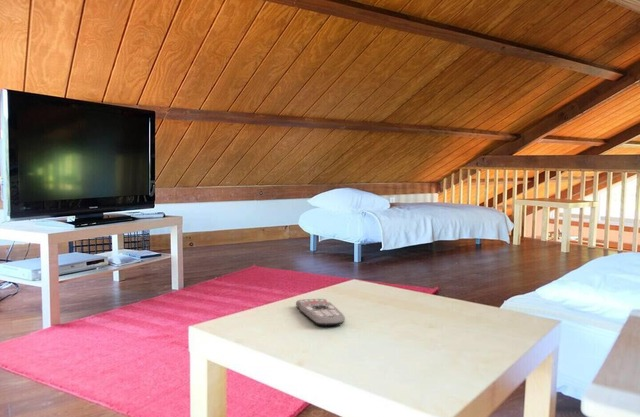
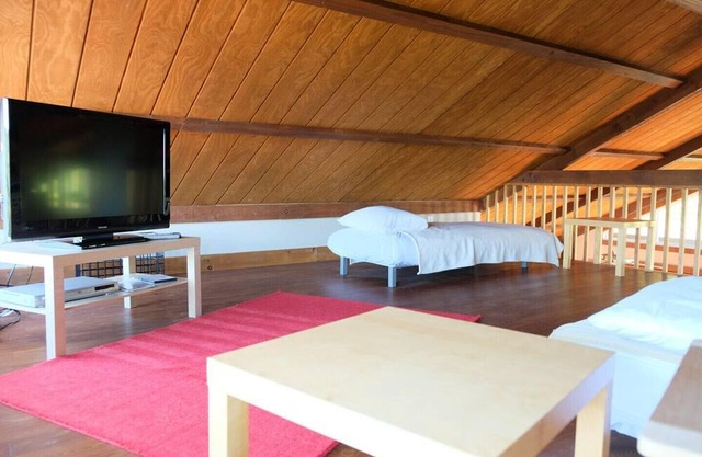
- remote control [295,298,346,326]
